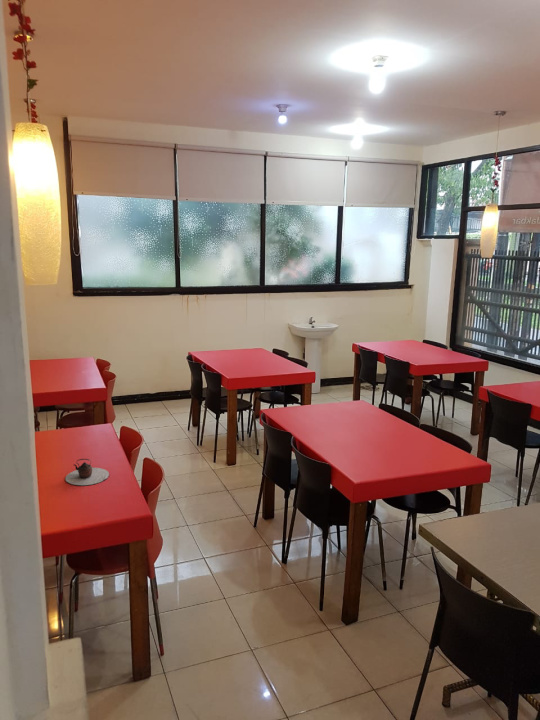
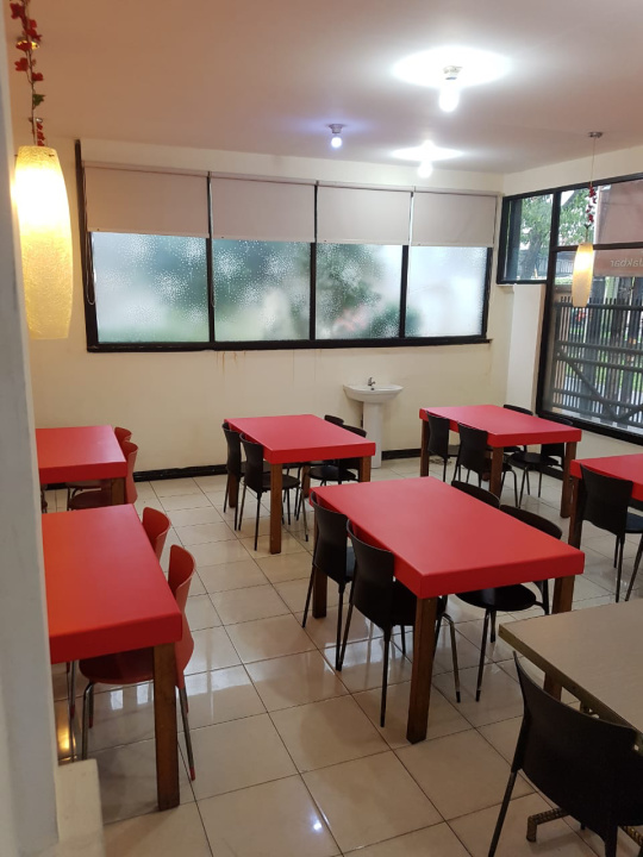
- teapot [64,458,110,486]
